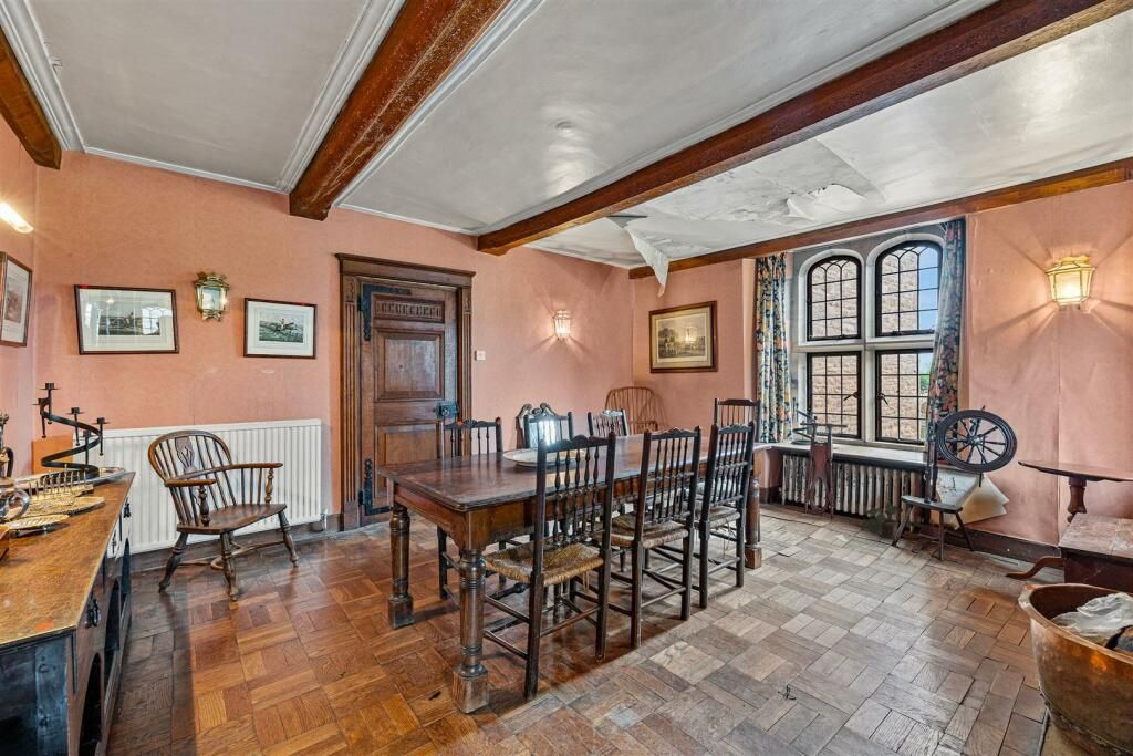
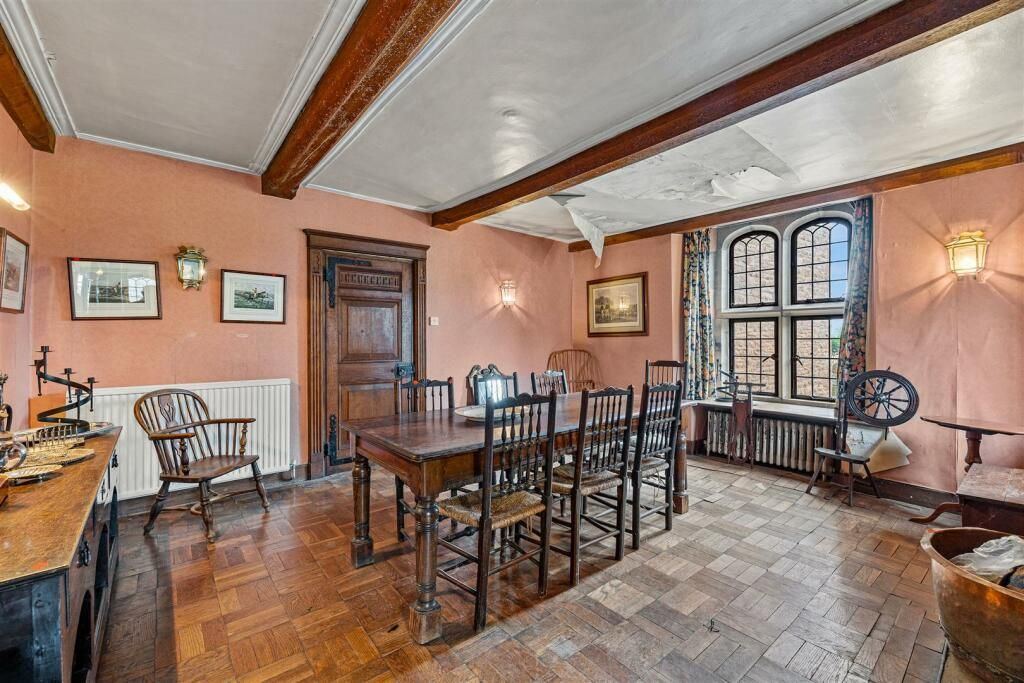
- potted plant [860,500,913,539]
